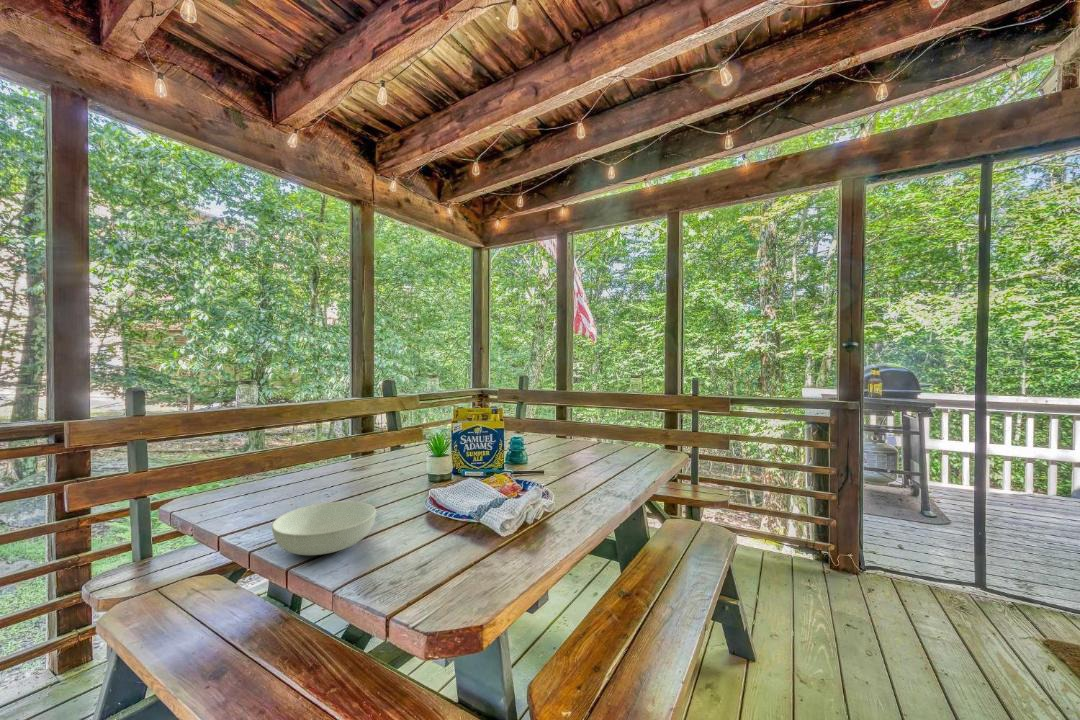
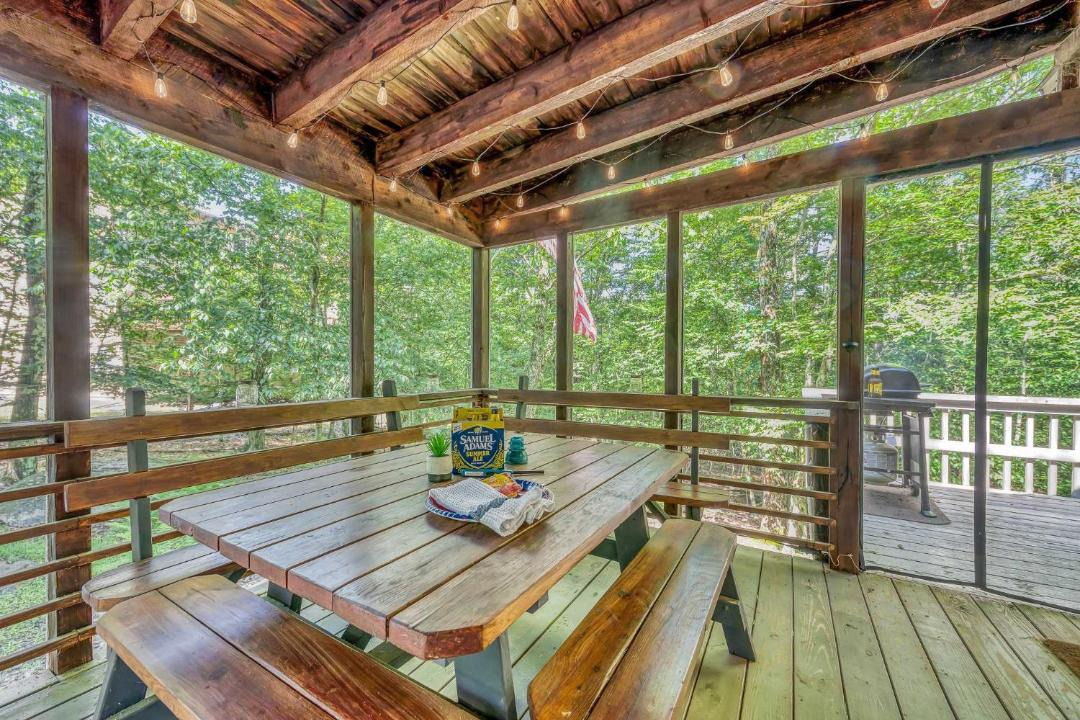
- serving bowl [271,500,377,556]
